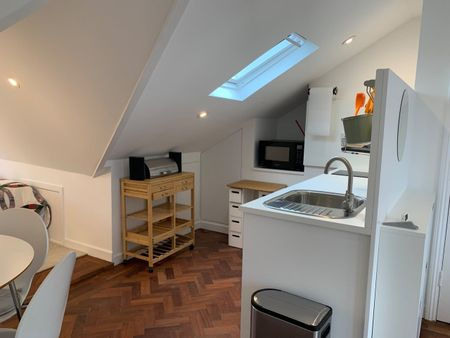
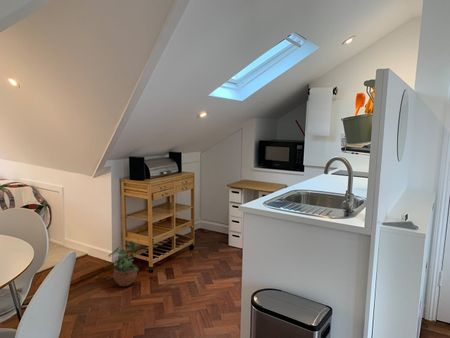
+ potted plant [108,241,140,287]
